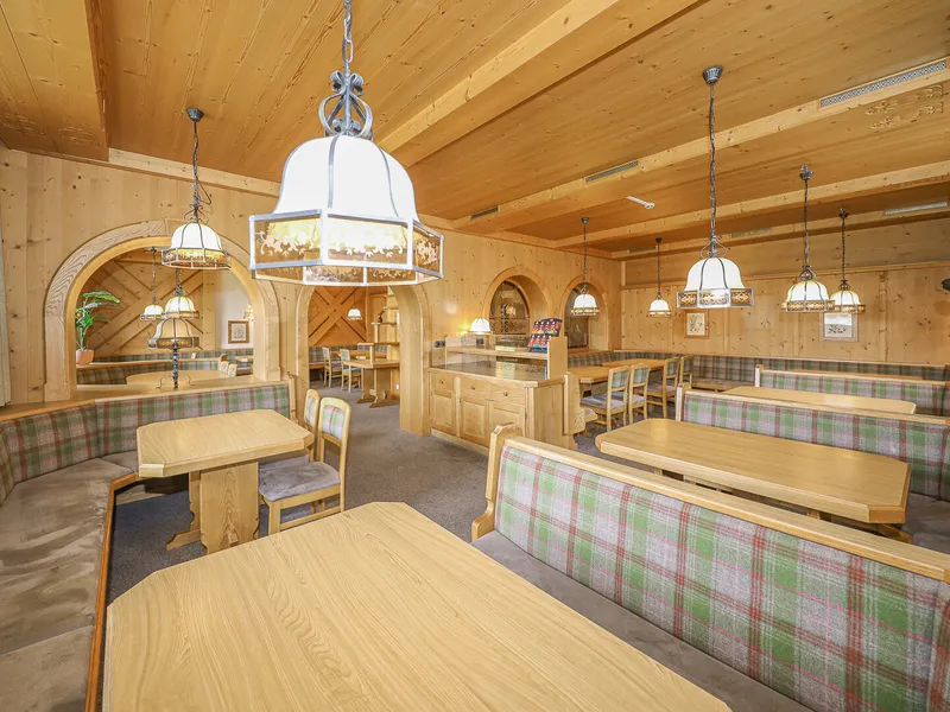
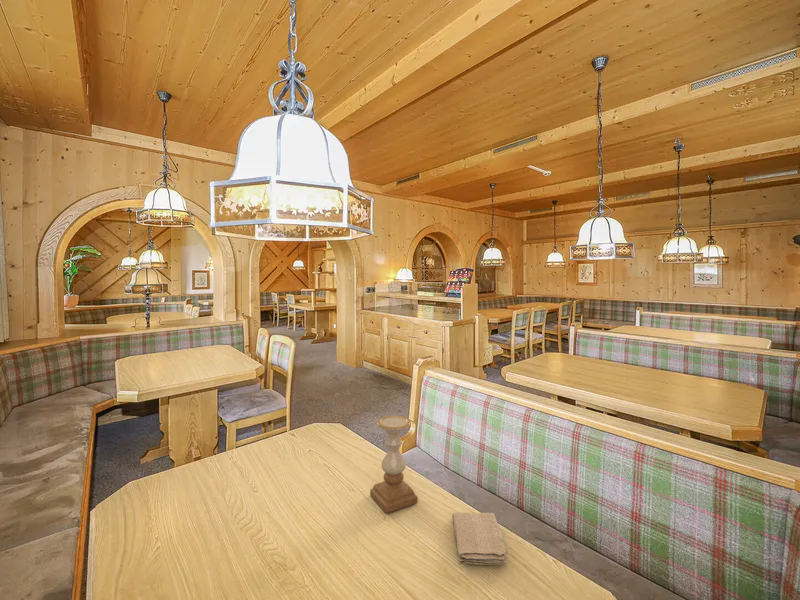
+ washcloth [451,512,507,566]
+ candle holder [369,415,419,514]
